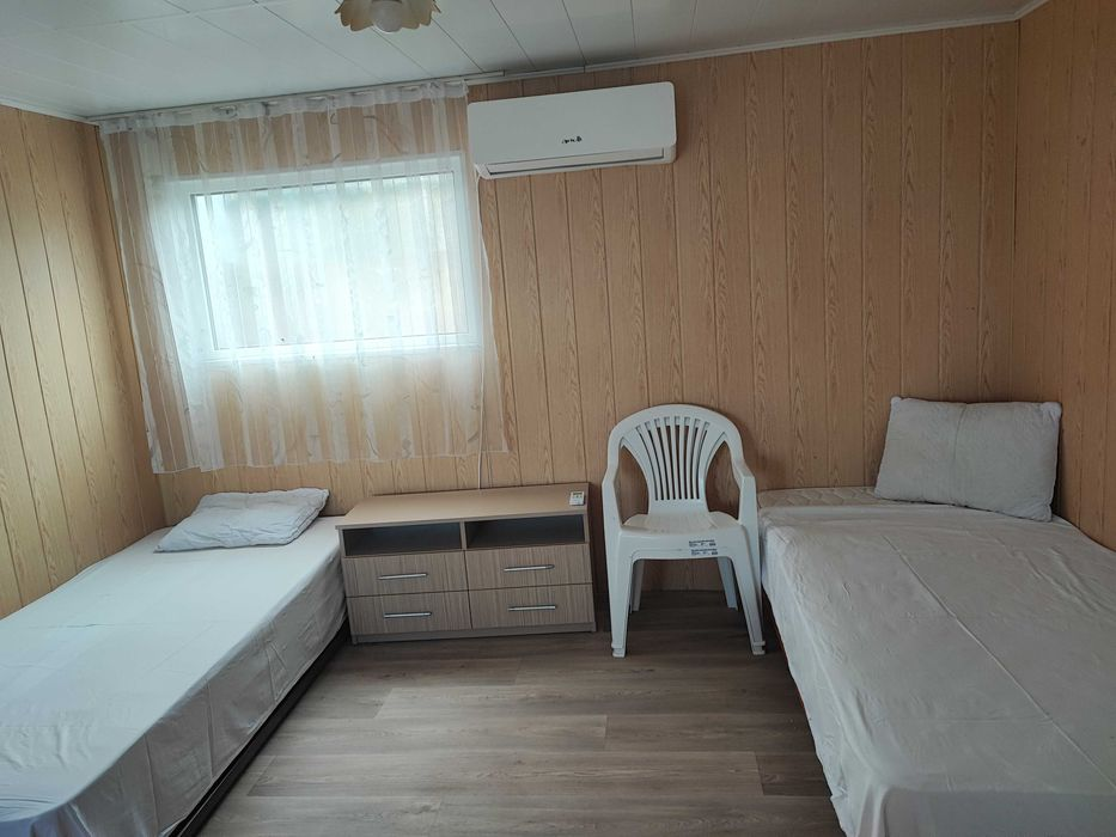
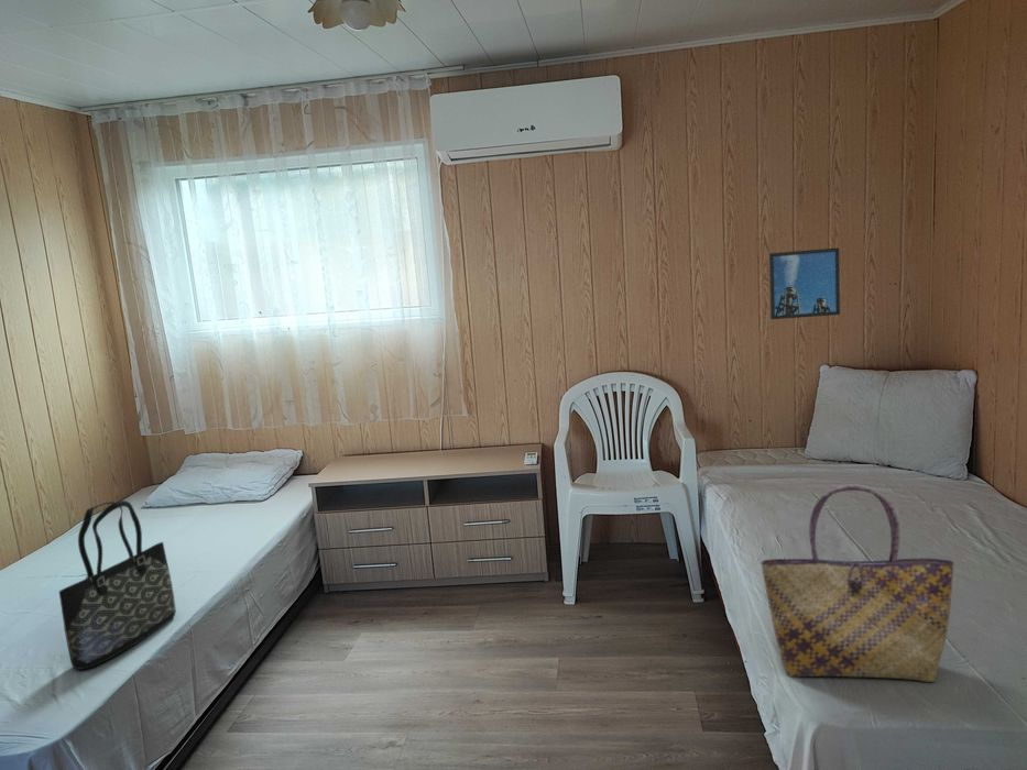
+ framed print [768,246,841,320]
+ tote bag [760,483,954,683]
+ tote bag [58,499,177,671]
